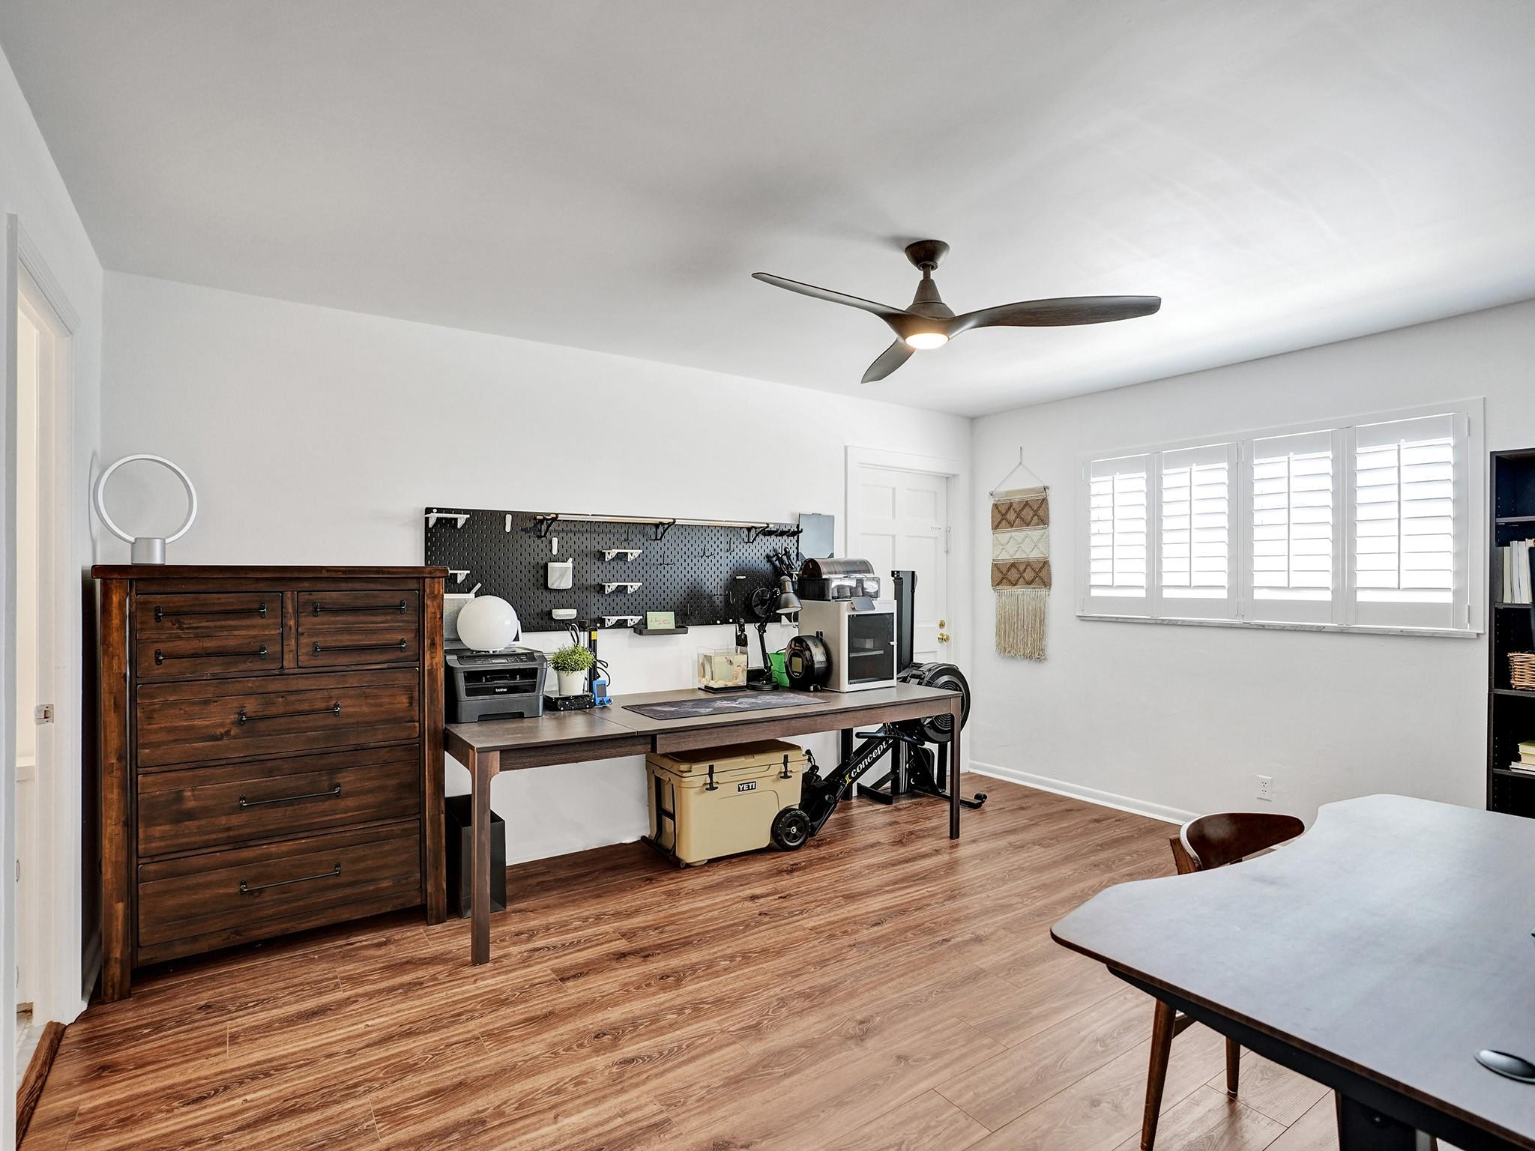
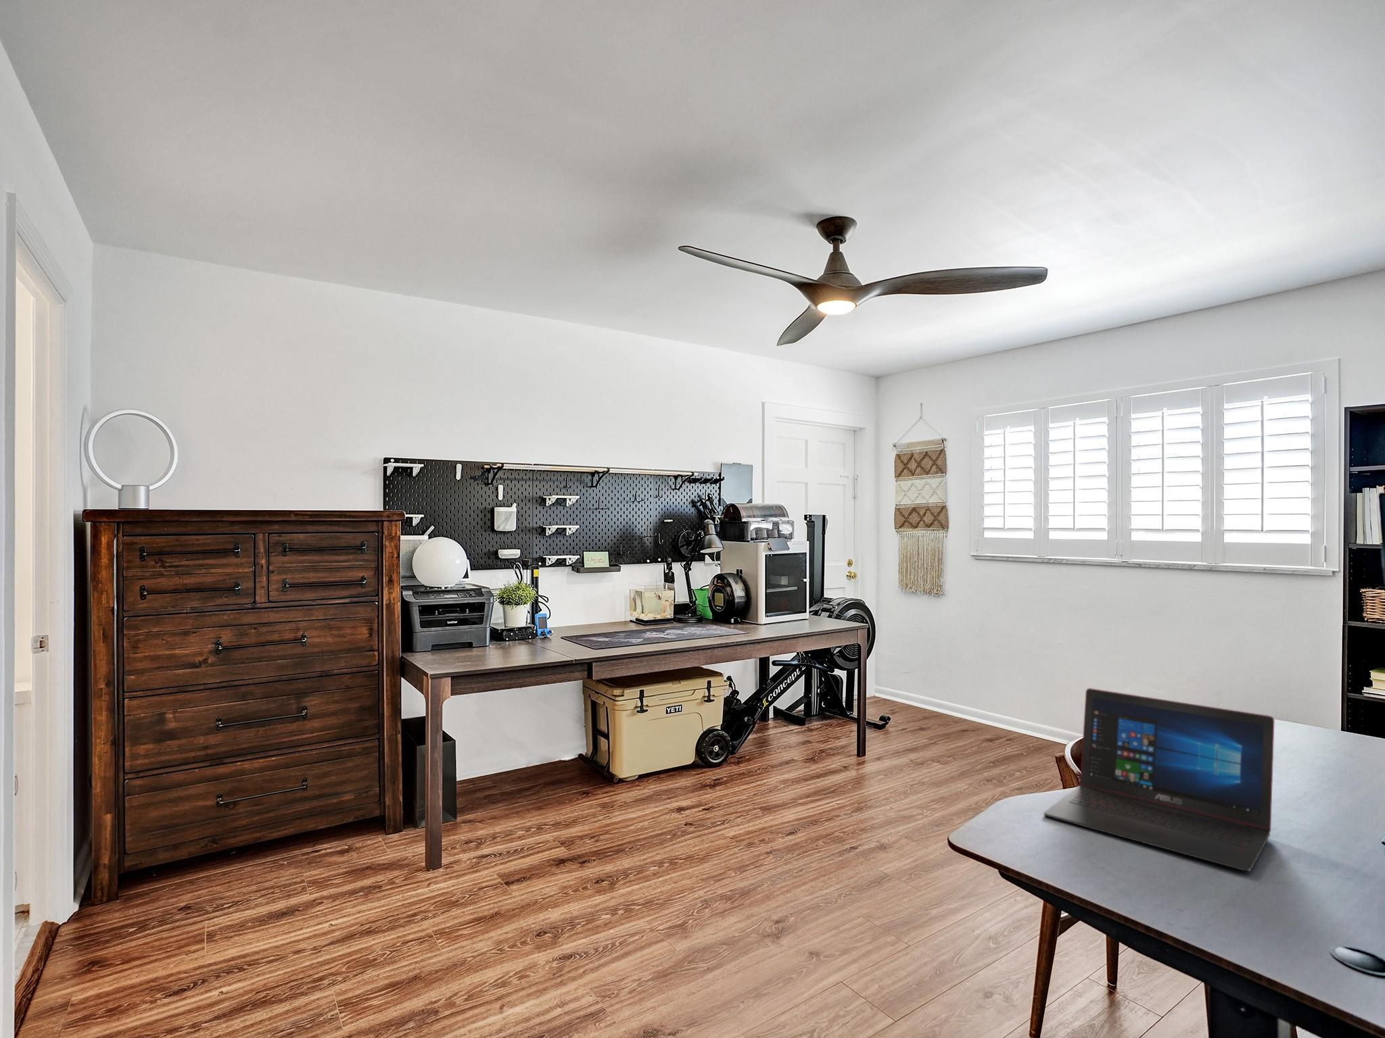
+ laptop [1044,687,1275,872]
